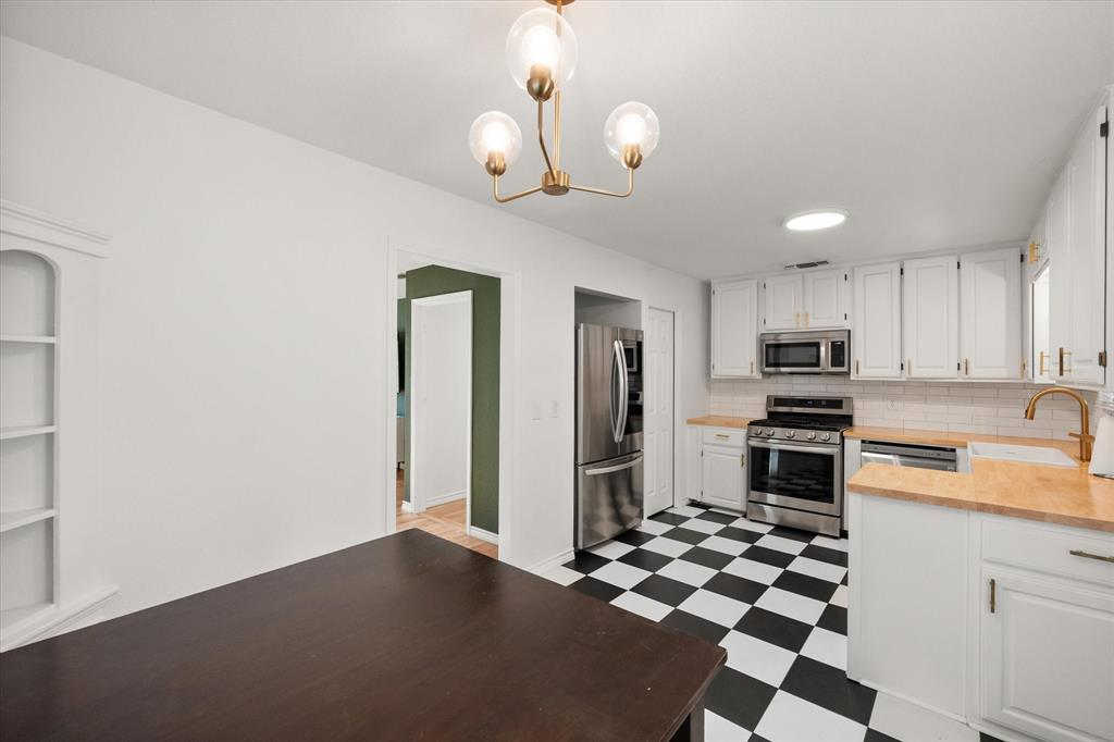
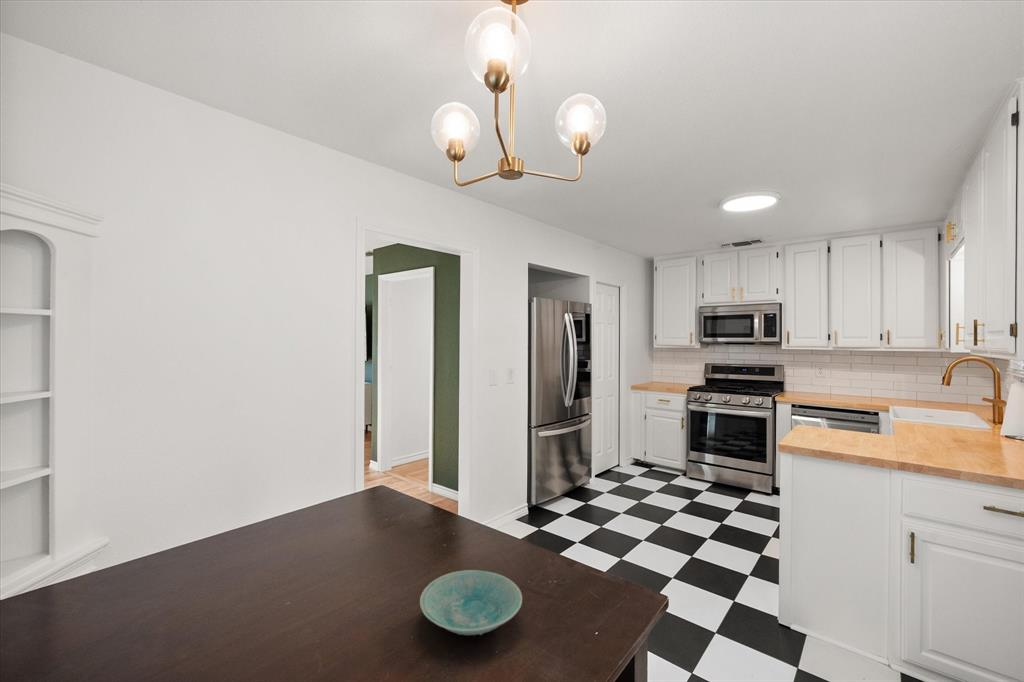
+ bowl [419,569,523,636]
